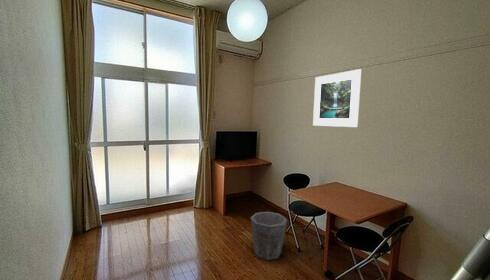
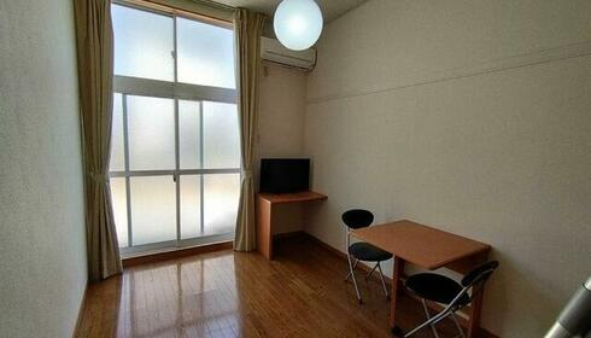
- waste bin [249,211,288,261]
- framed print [312,68,362,128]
